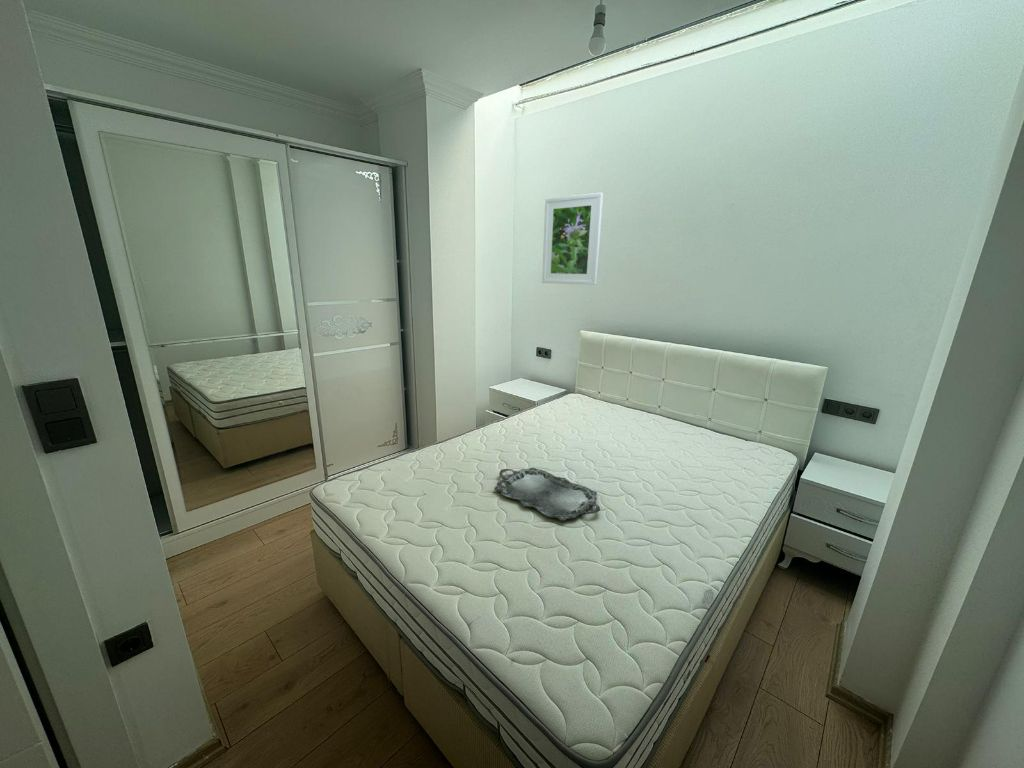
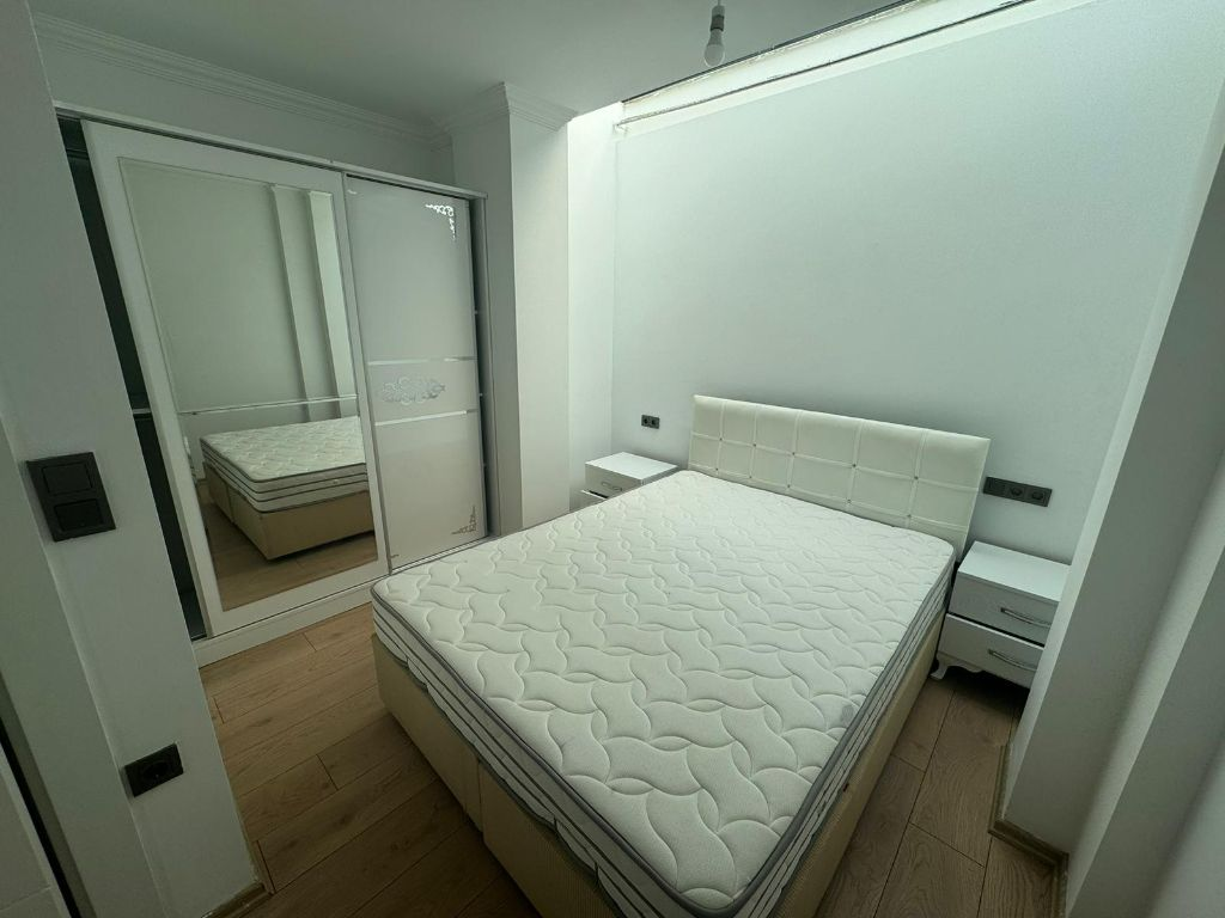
- serving tray [493,467,601,522]
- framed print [541,192,604,286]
